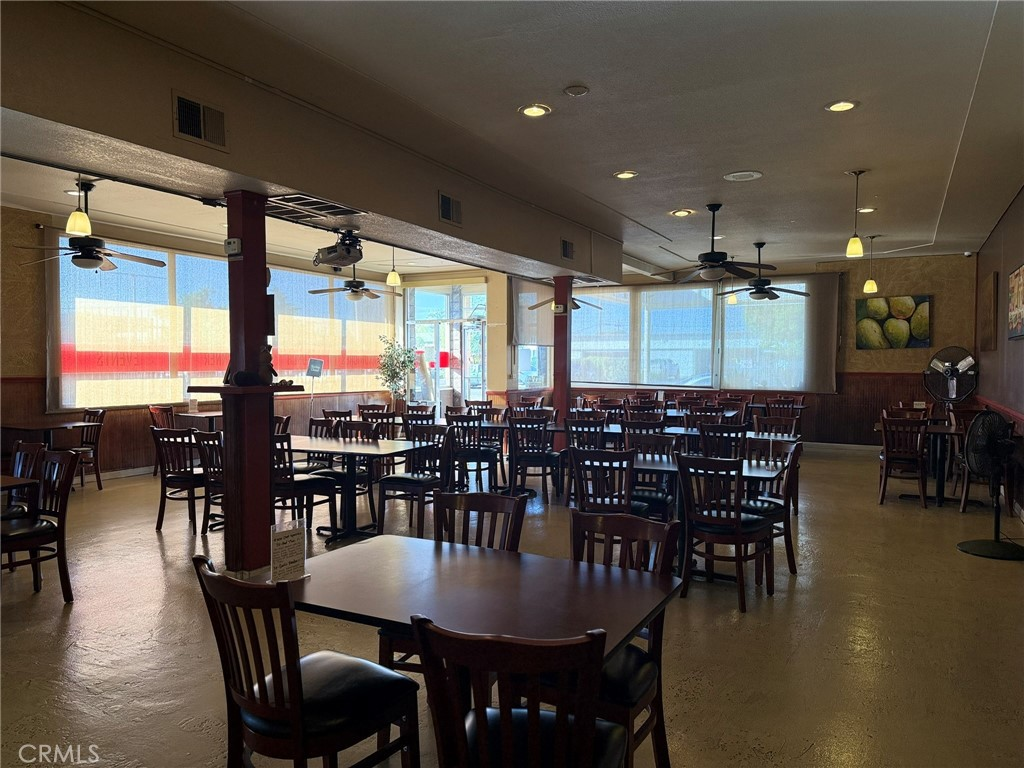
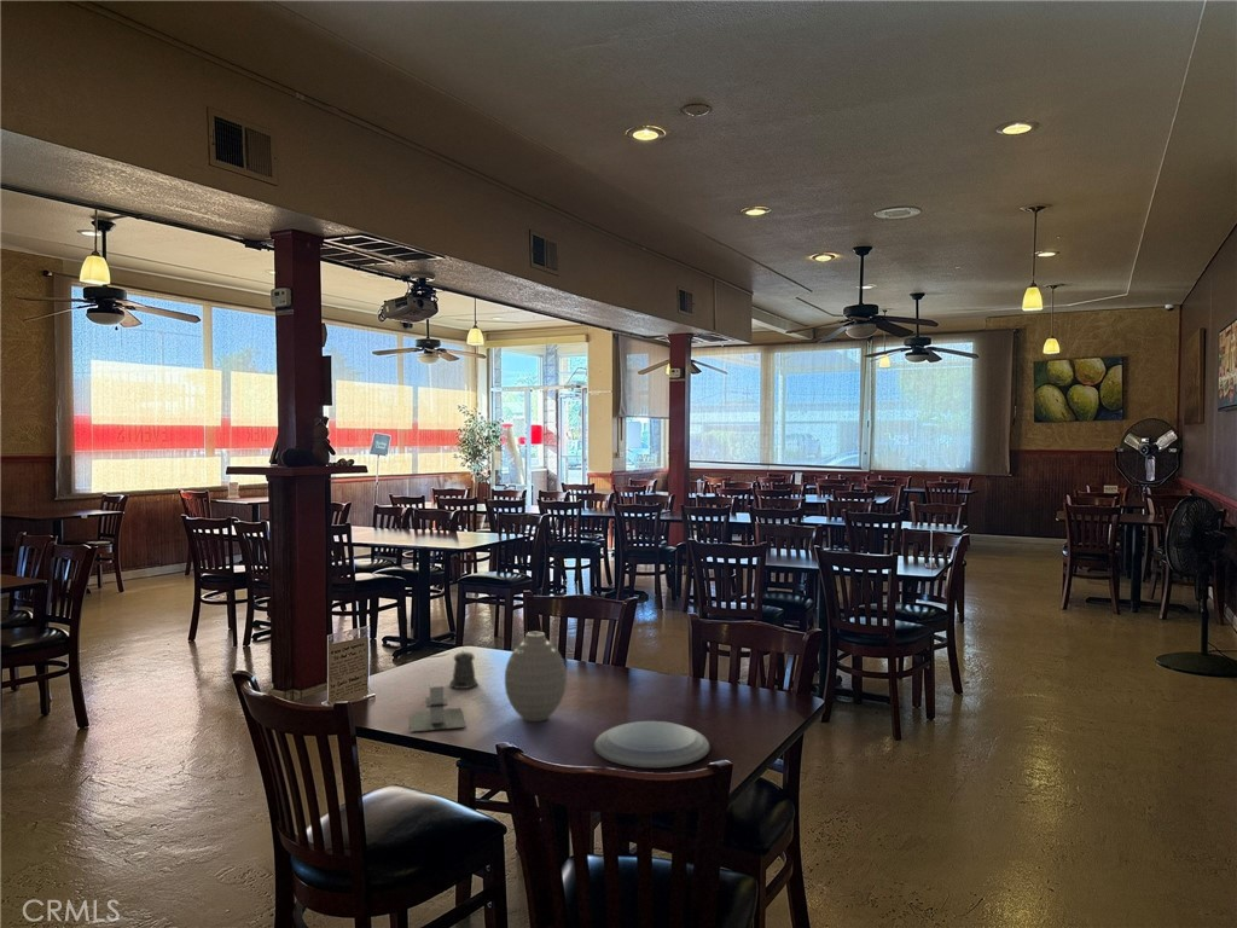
+ napkin holder [408,680,466,732]
+ plate [593,720,712,768]
+ pepper shaker [449,649,480,690]
+ vase [504,631,568,723]
